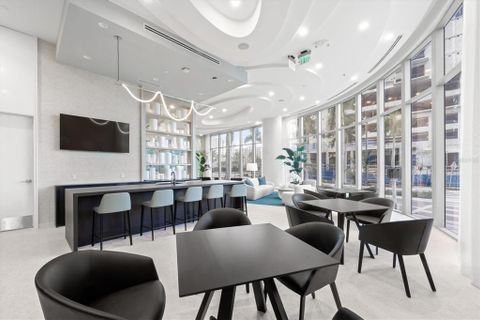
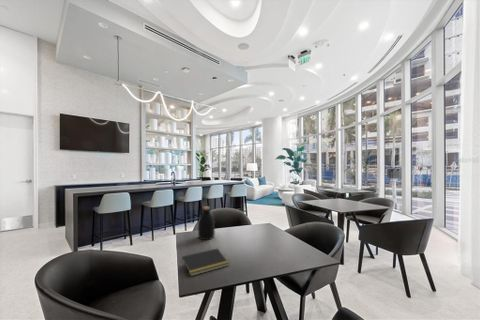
+ bottle [197,205,216,241]
+ notepad [181,247,230,277]
